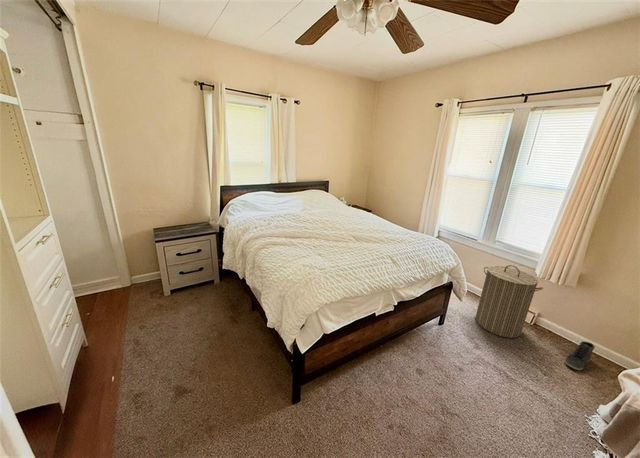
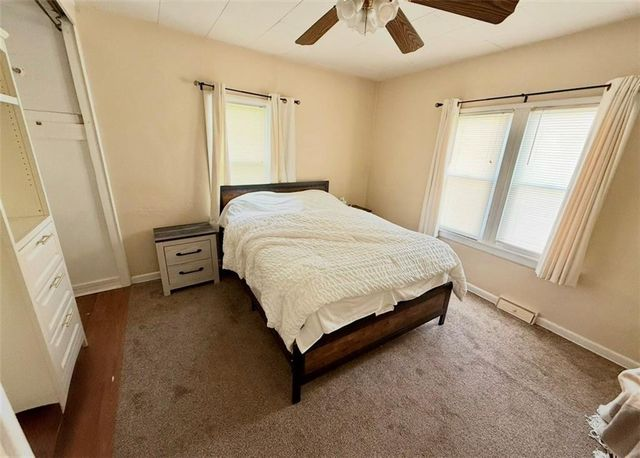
- sneaker [564,340,596,371]
- laundry hamper [474,264,544,339]
